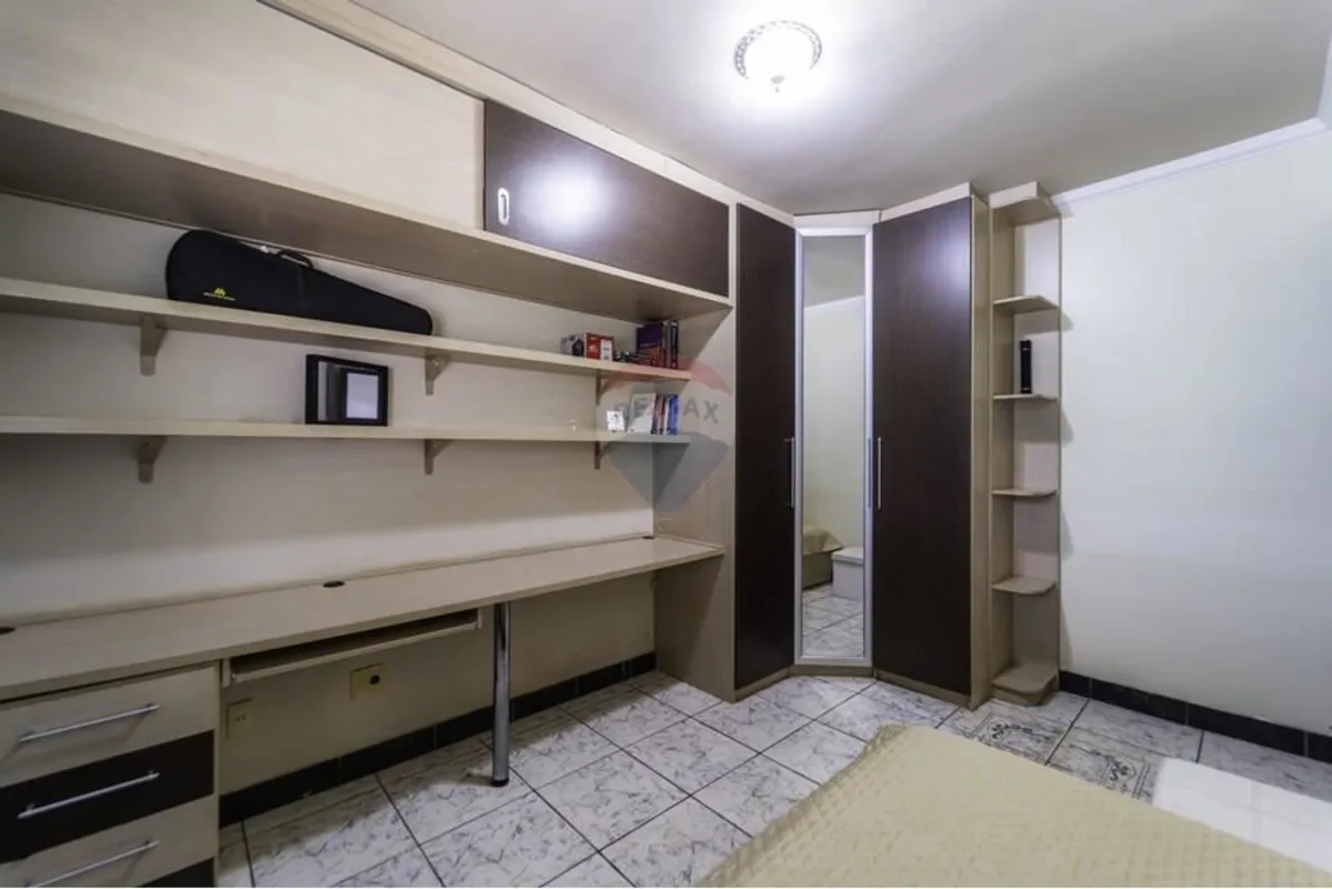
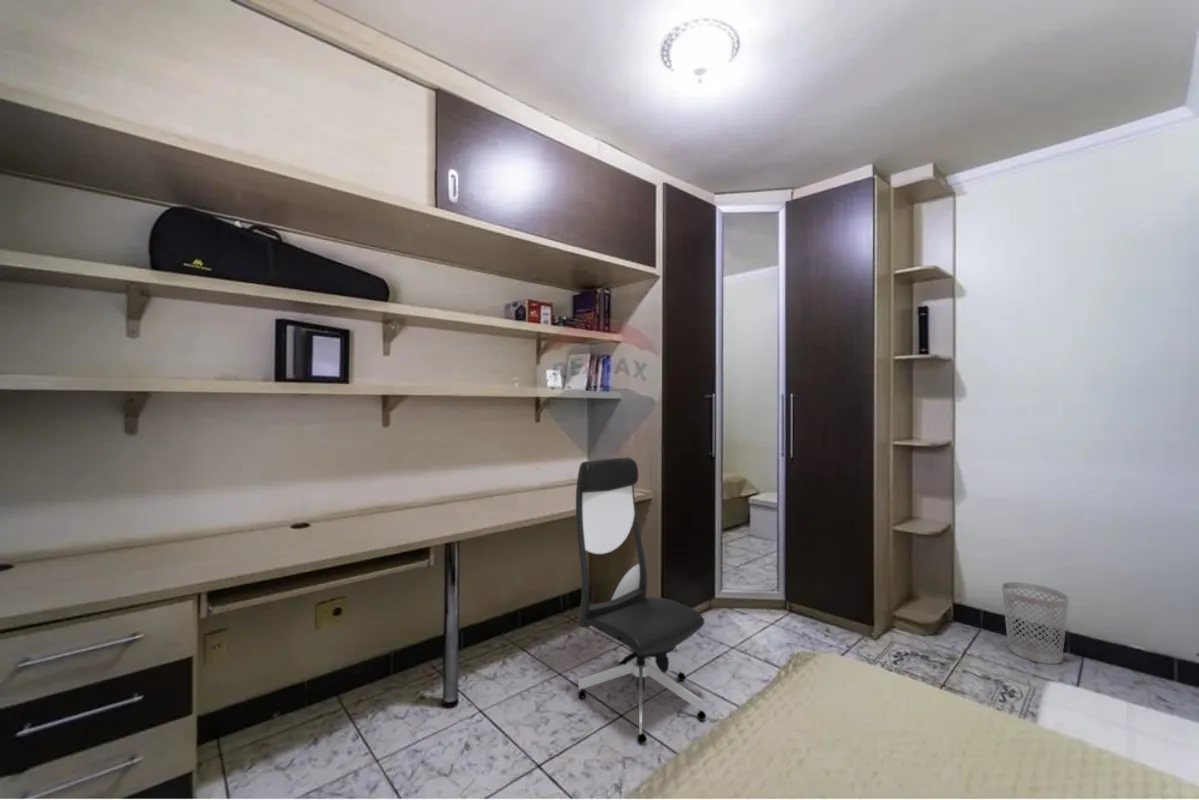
+ wastebasket [1001,581,1070,665]
+ office chair [575,456,707,745]
